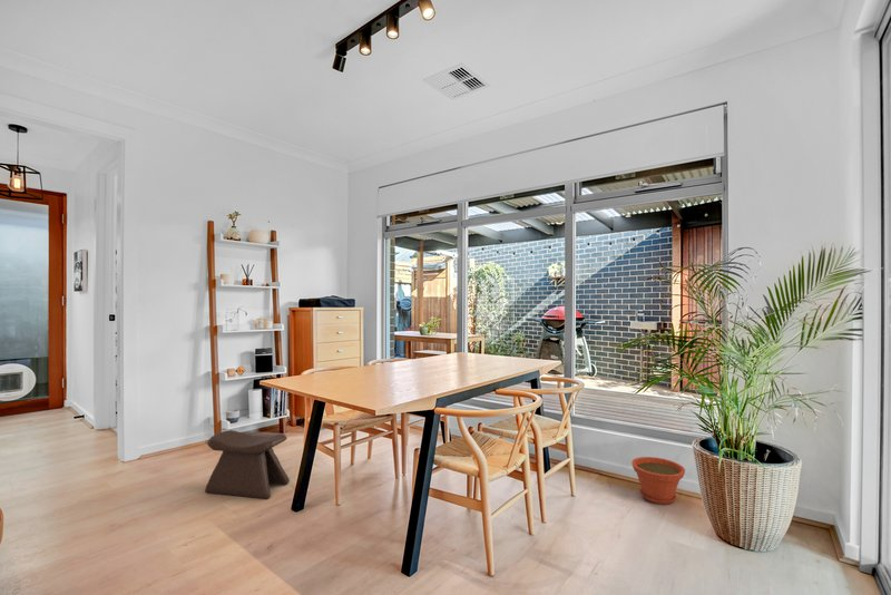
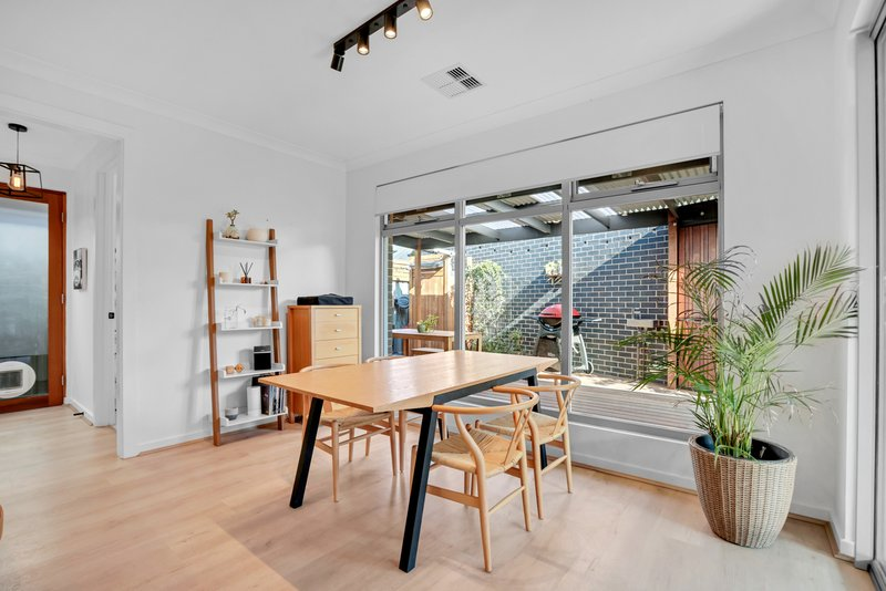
- stool [204,429,291,500]
- plant pot [630,456,686,506]
